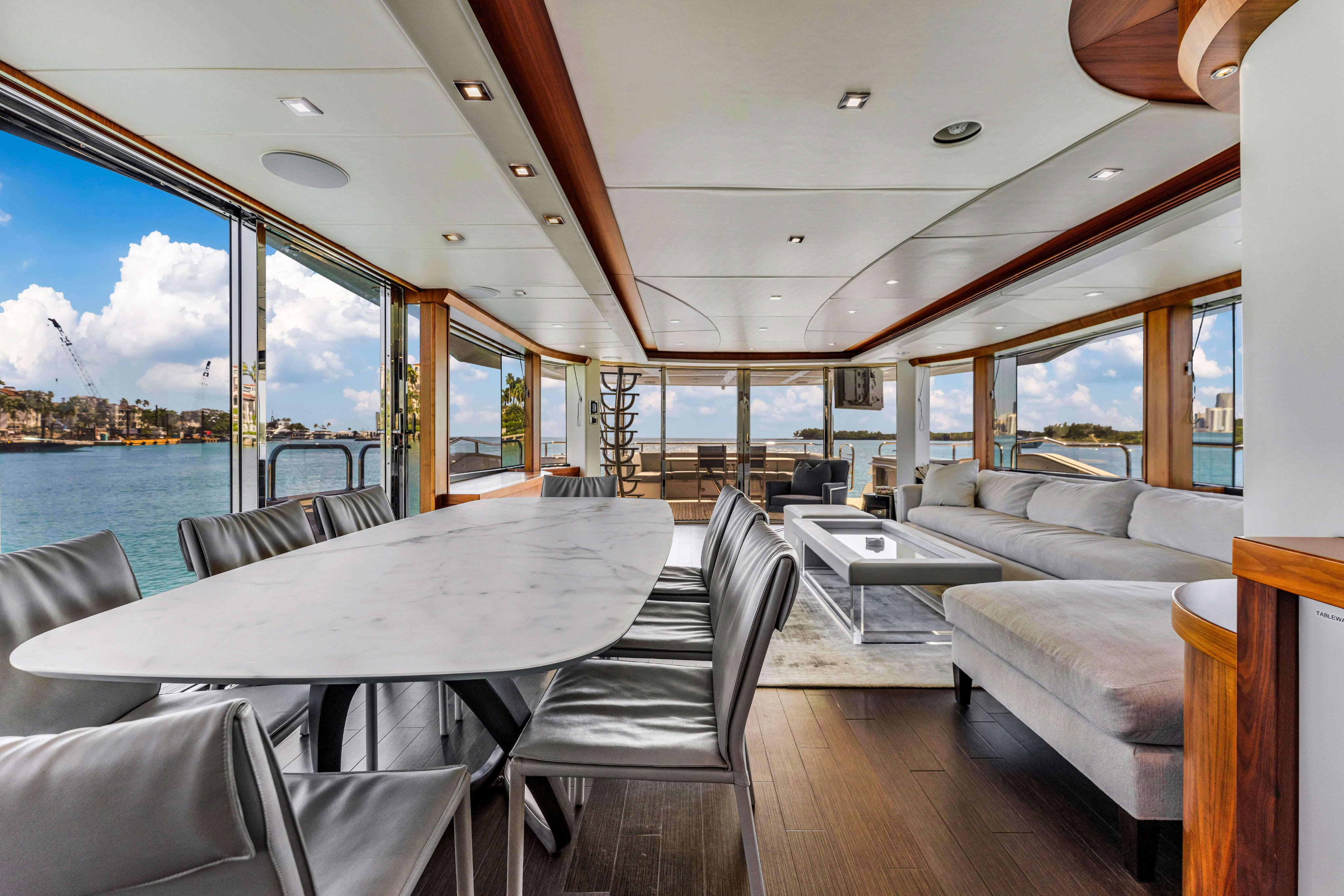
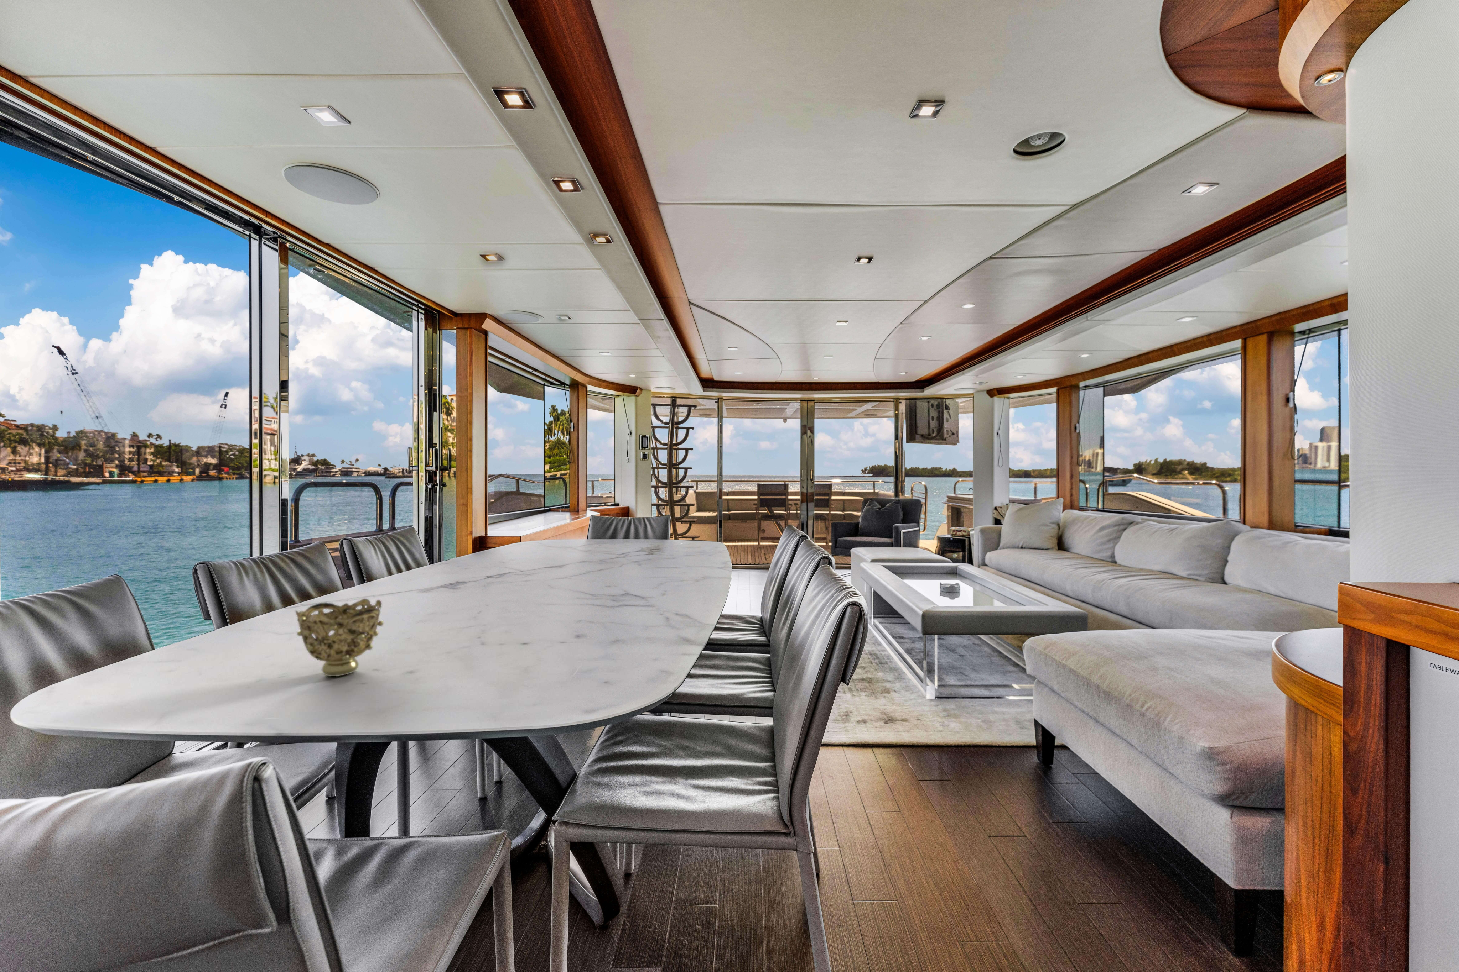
+ decorative bowl [295,599,384,677]
